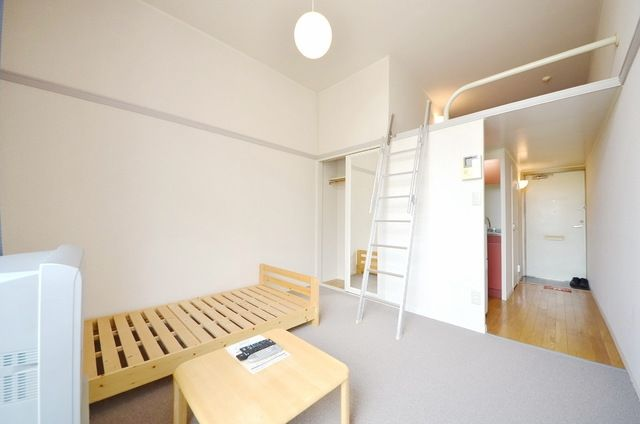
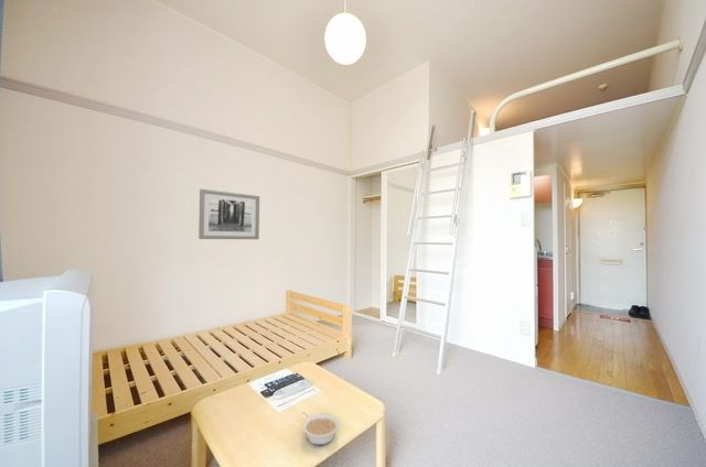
+ wall art [197,188,260,240]
+ legume [301,412,340,446]
